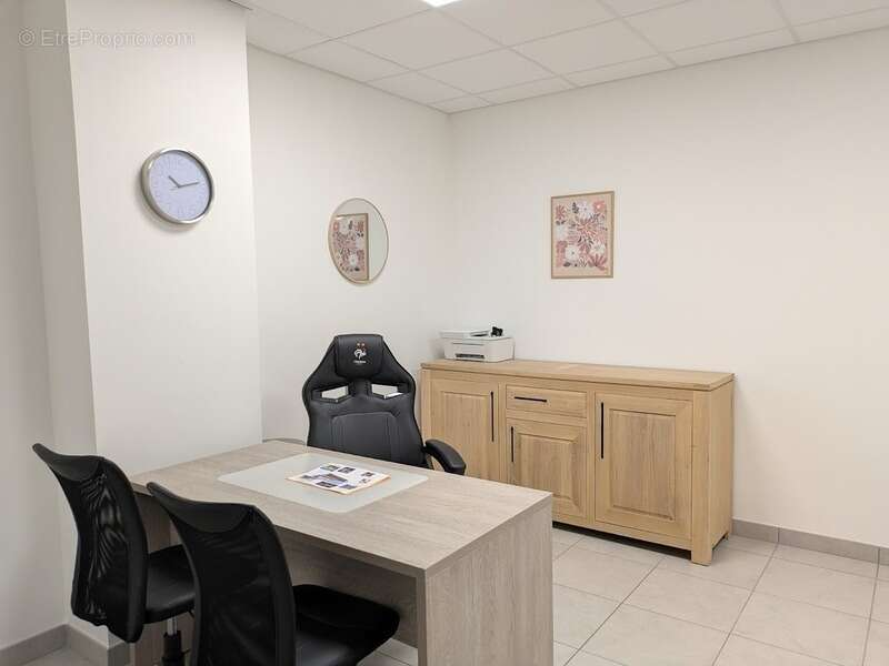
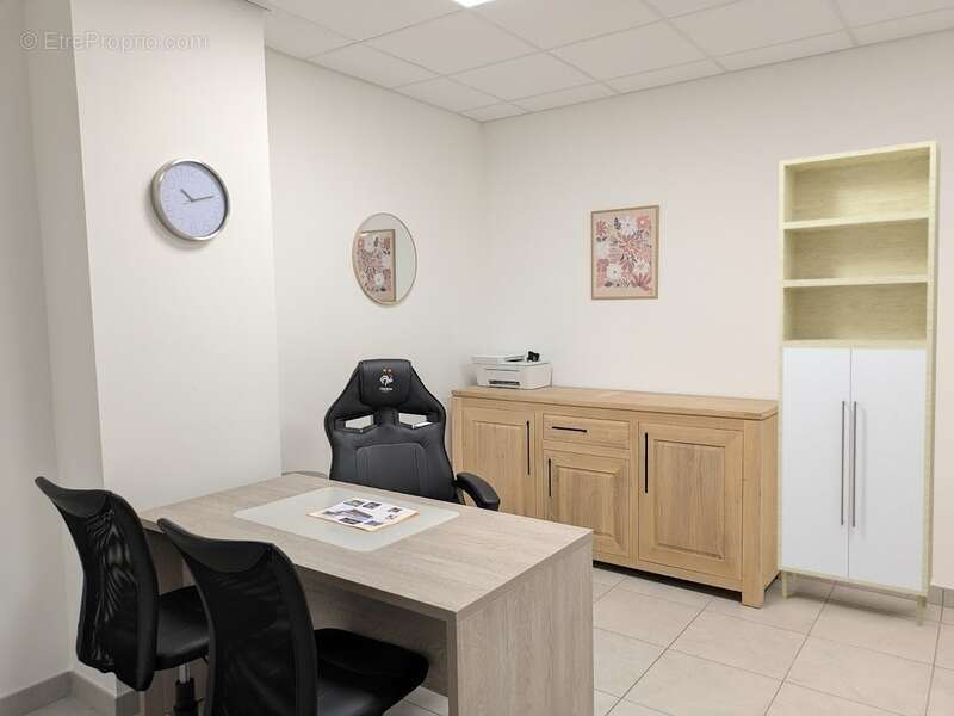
+ shelving unit [776,140,942,626]
